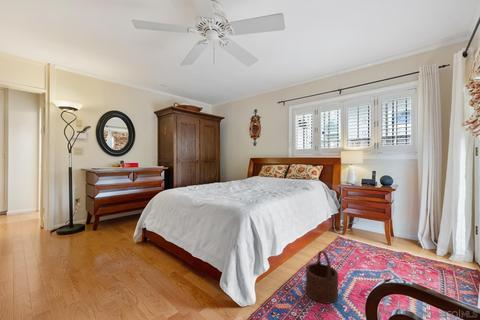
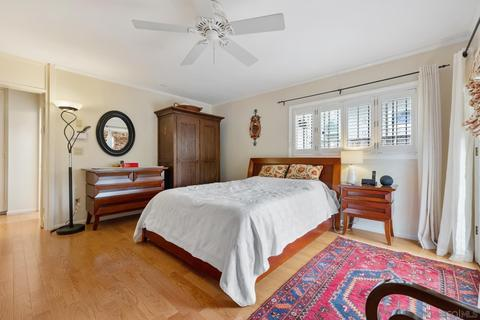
- wooden bucket [305,250,339,305]
